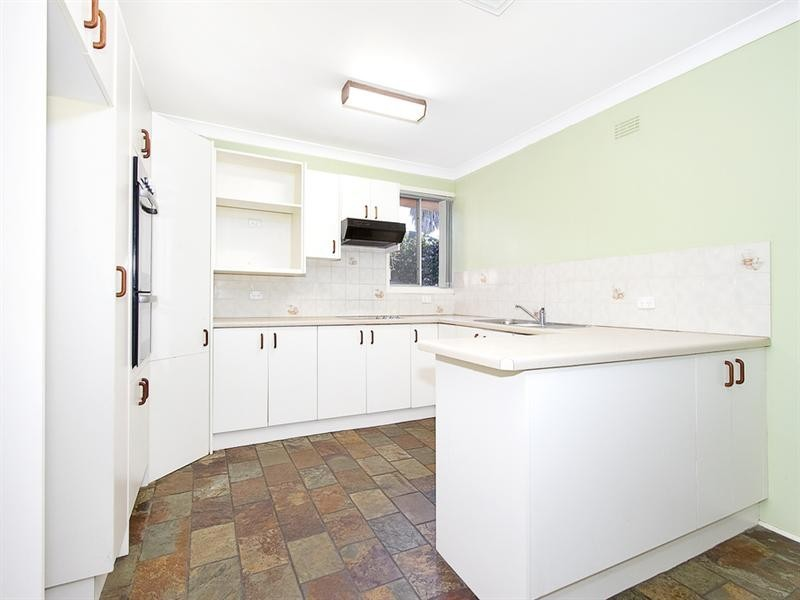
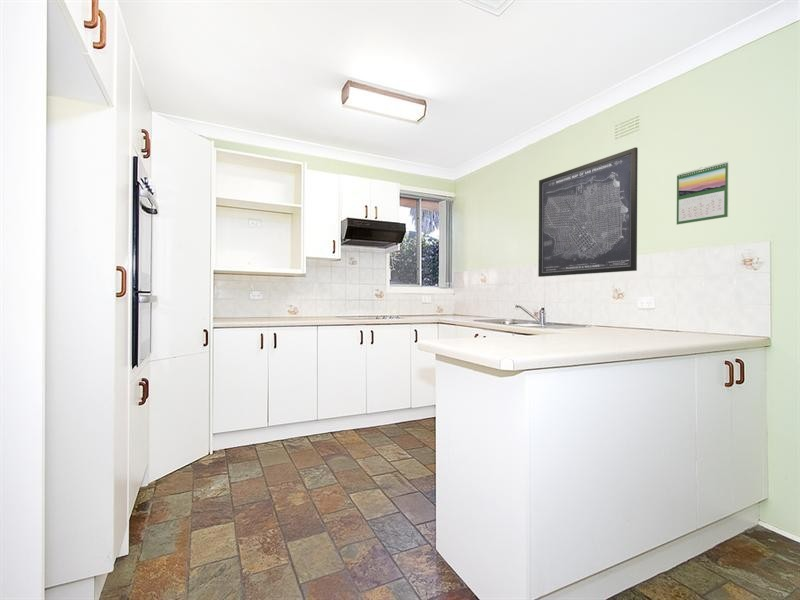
+ wall art [537,146,639,278]
+ calendar [676,161,729,225]
